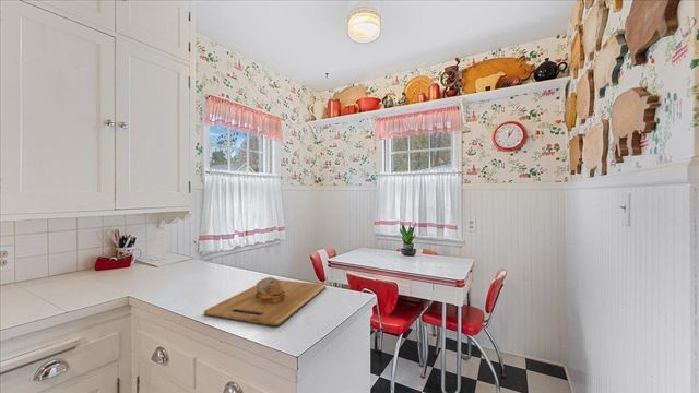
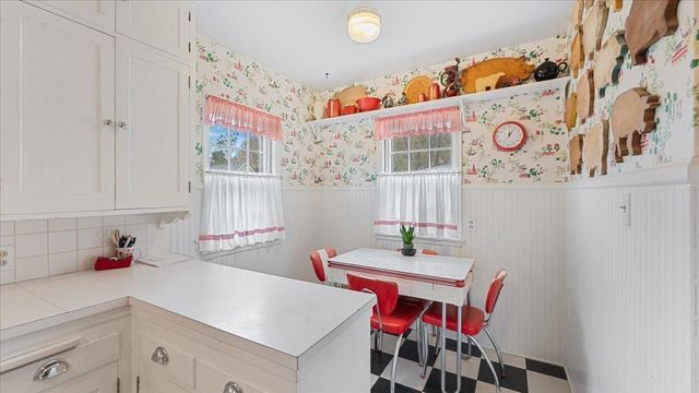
- cutting board [203,276,327,326]
